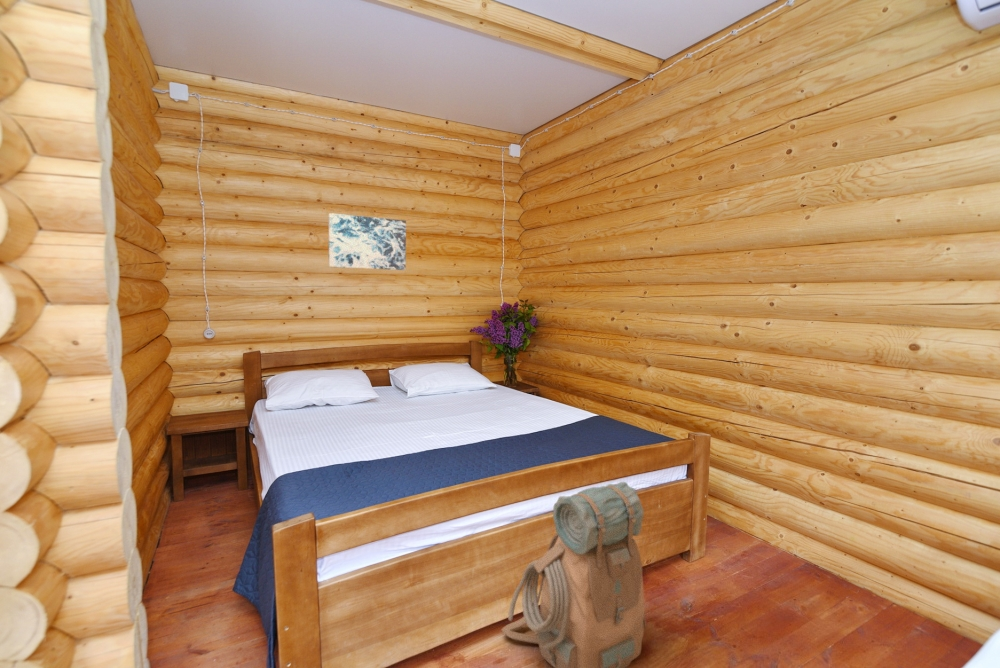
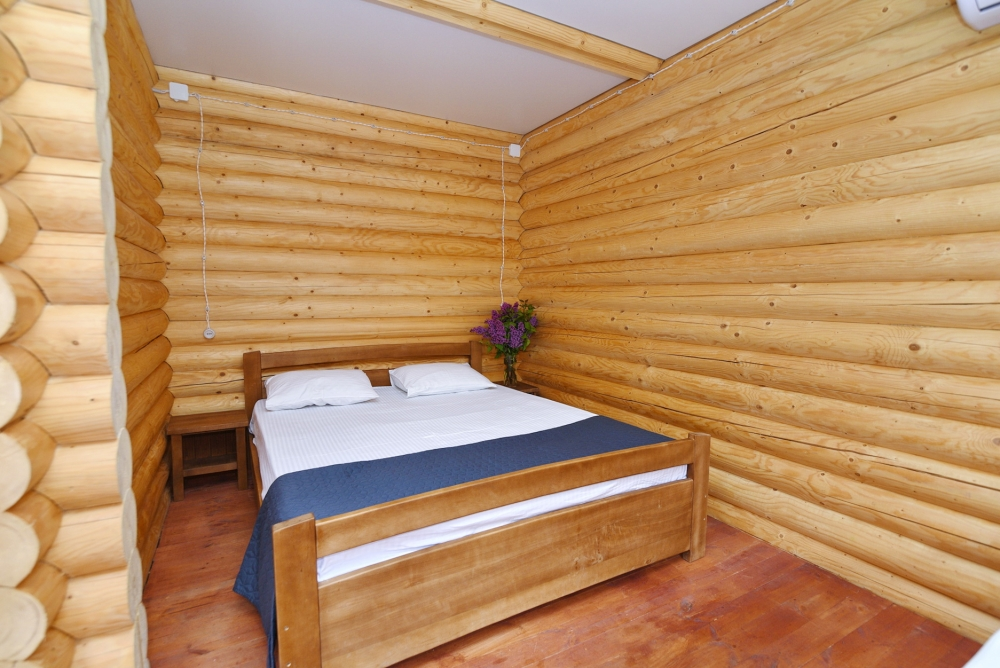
- backpack [501,481,646,668]
- wall art [328,212,407,271]
